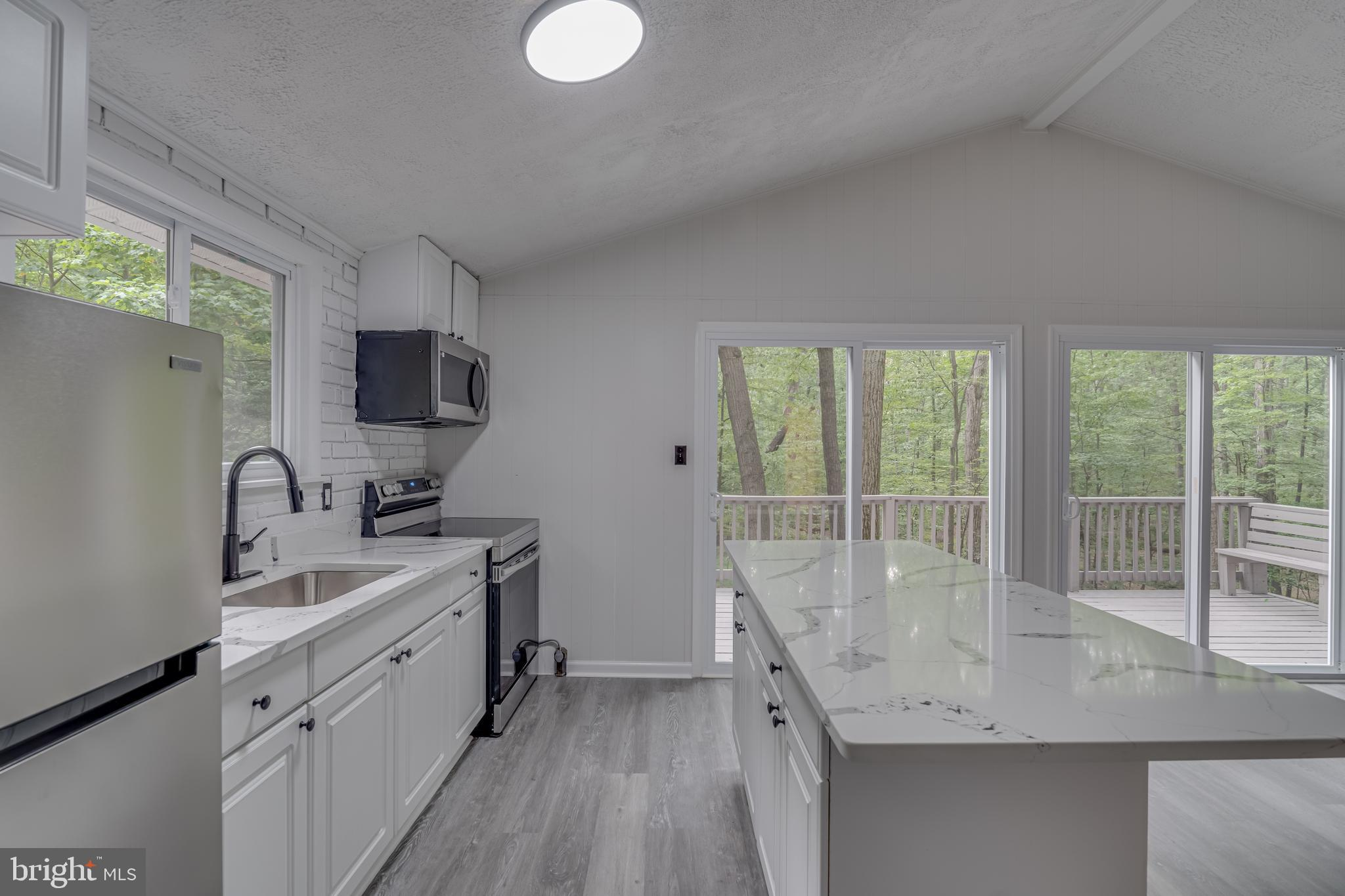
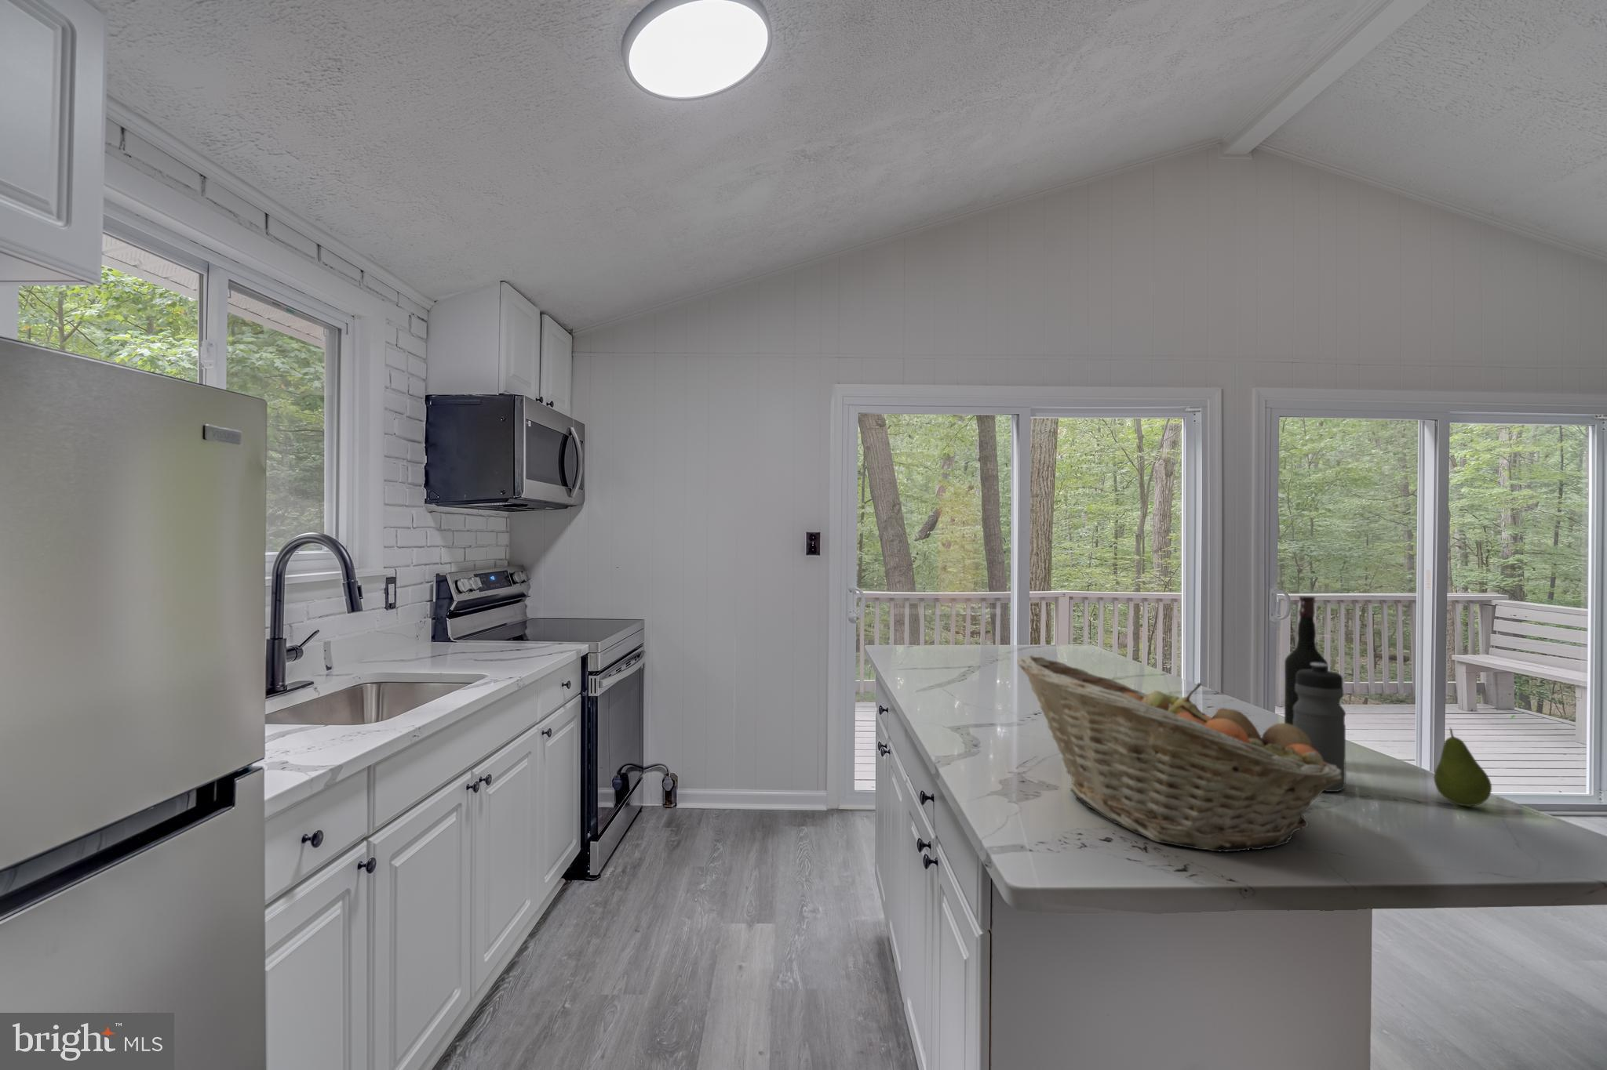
+ fruit basket [1016,654,1343,853]
+ wine bottle [1283,595,1330,725]
+ water bottle [1293,663,1347,793]
+ fruit [1434,726,1492,807]
